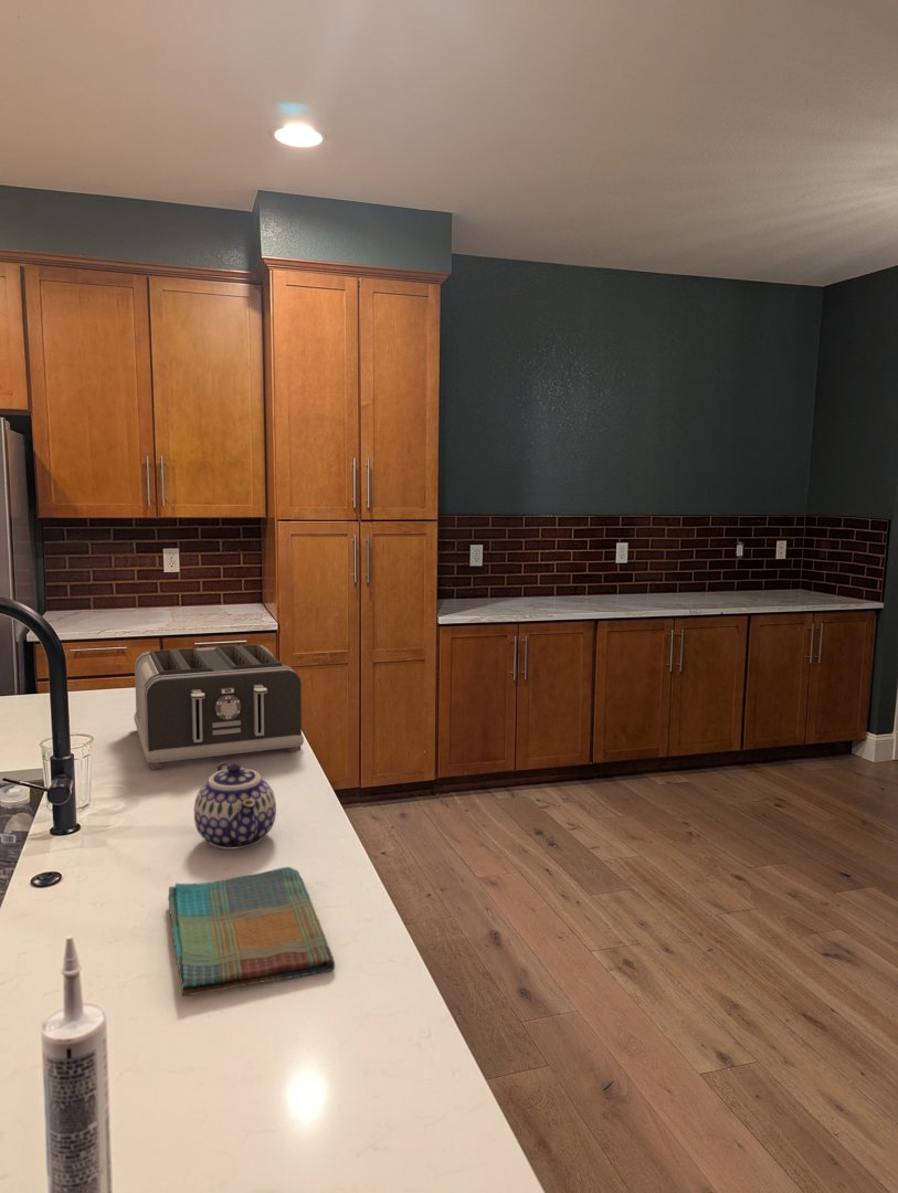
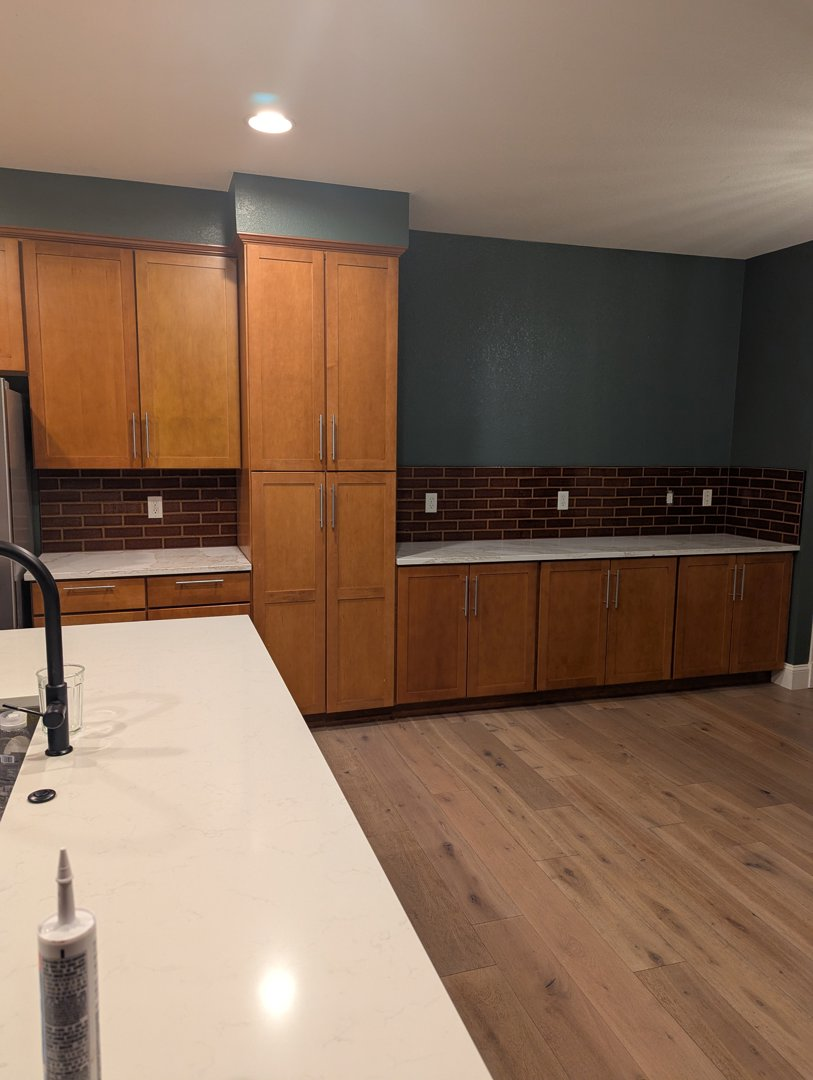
- teapot [193,761,277,851]
- toaster [133,643,305,770]
- dish towel [167,866,336,997]
